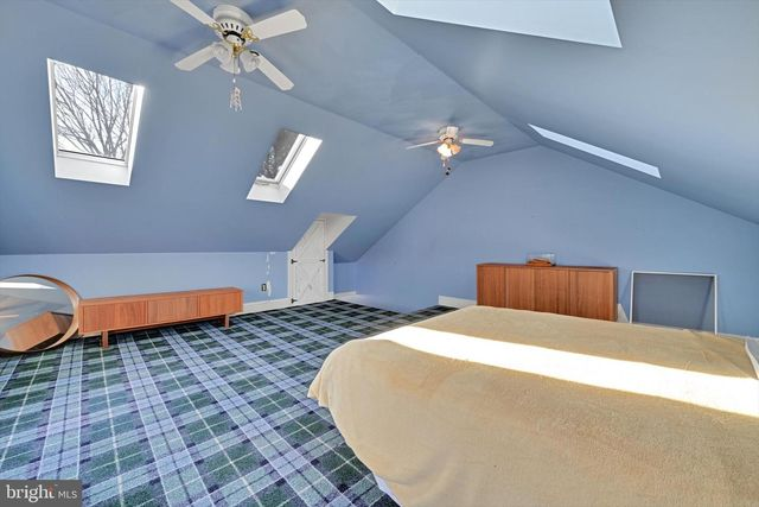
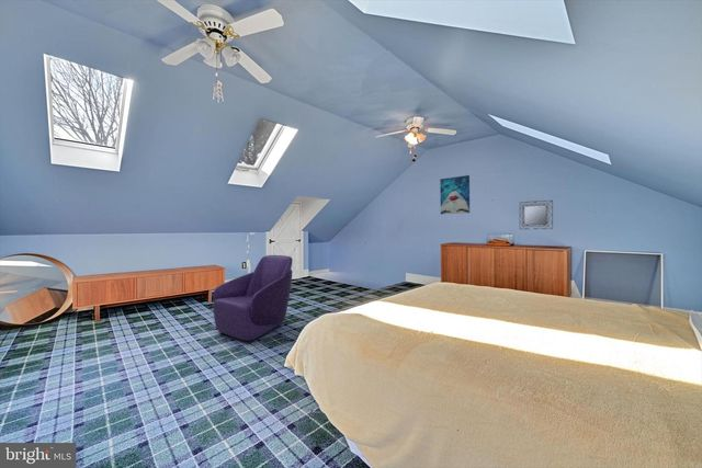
+ wall art [439,174,471,215]
+ home mirror [519,199,554,230]
+ armchair [212,254,294,343]
